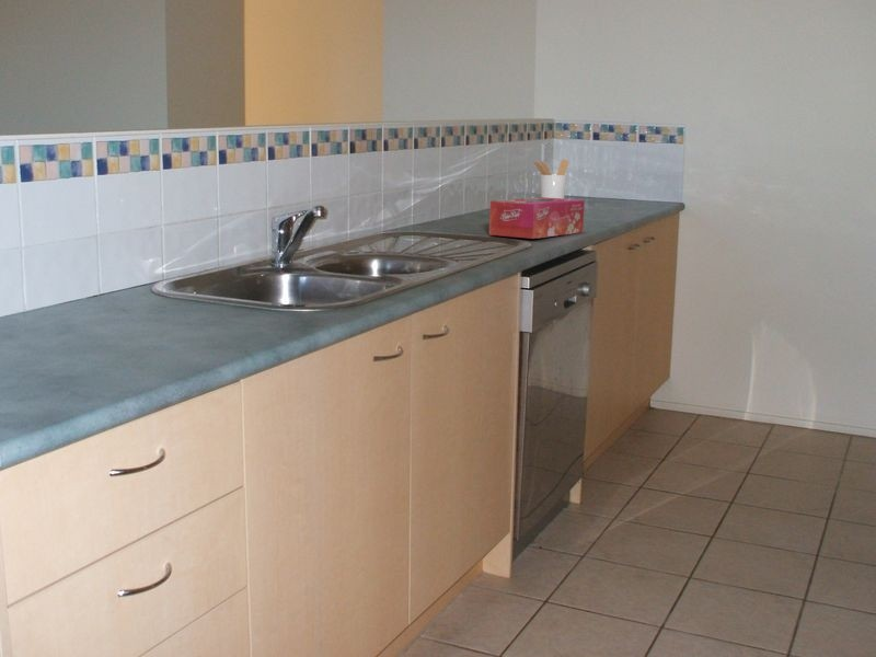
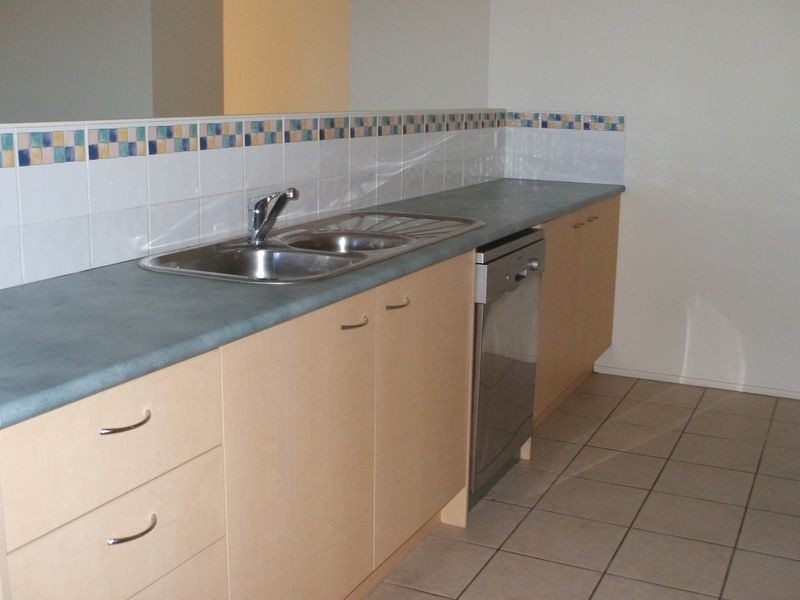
- tissue box [488,196,586,240]
- utensil holder [532,159,569,199]
